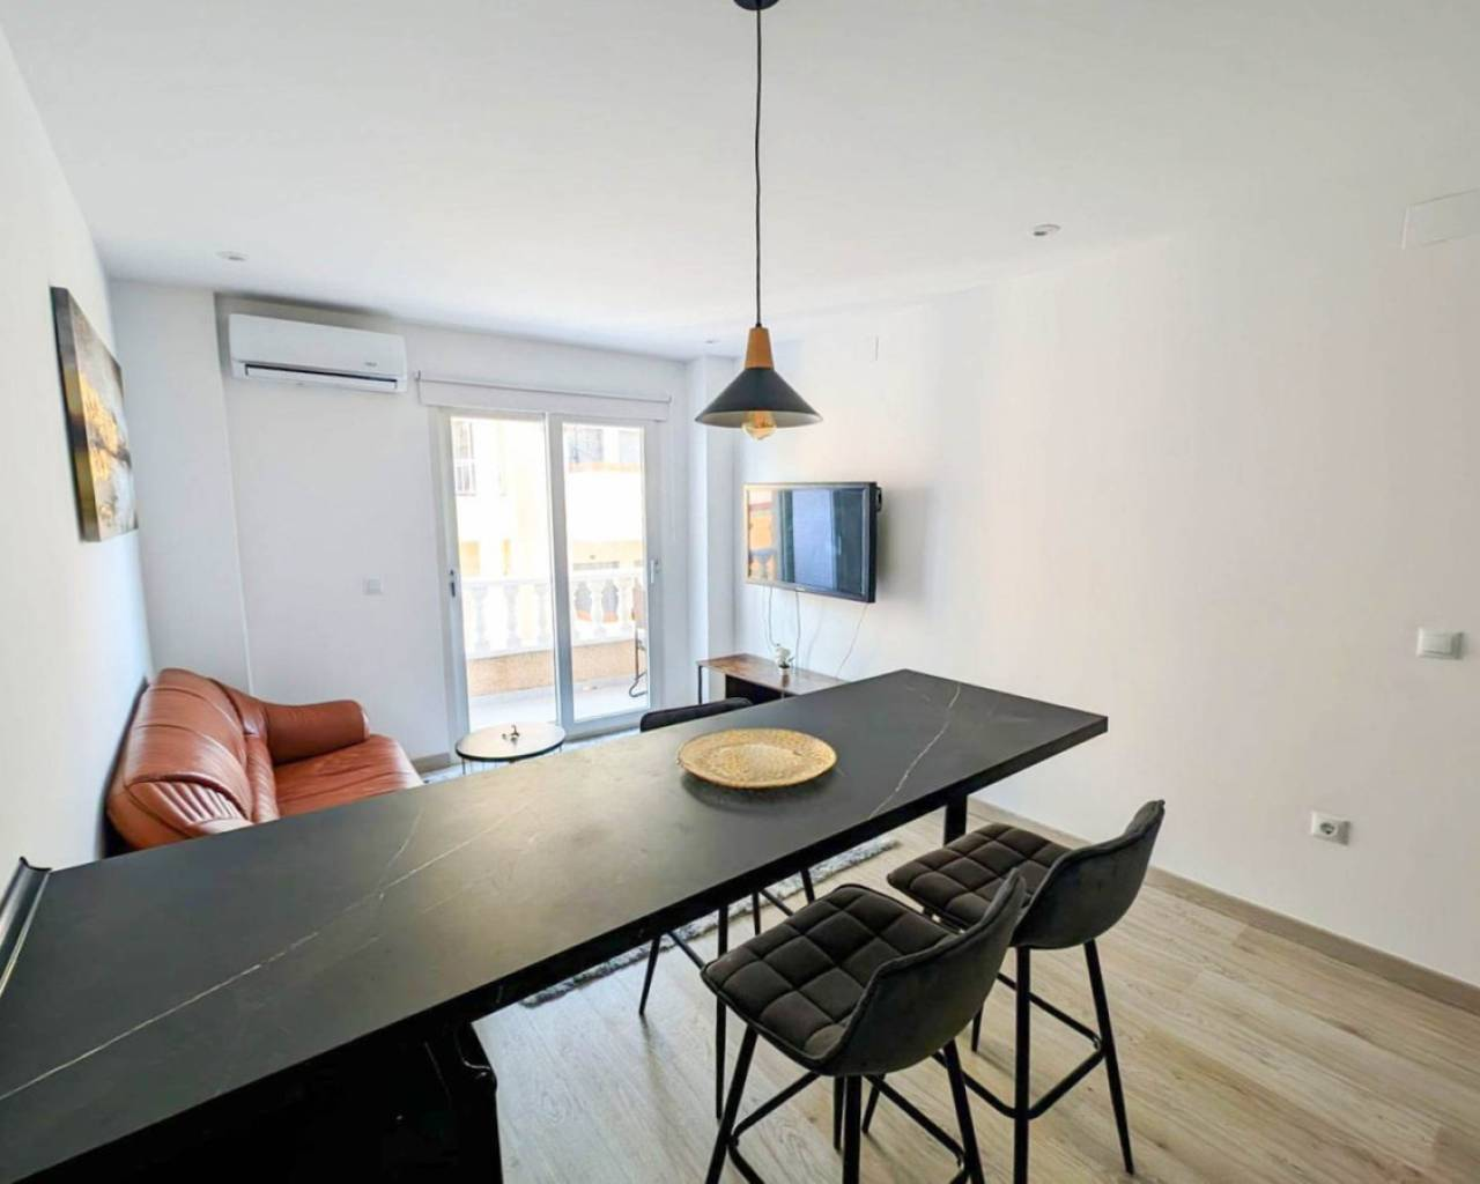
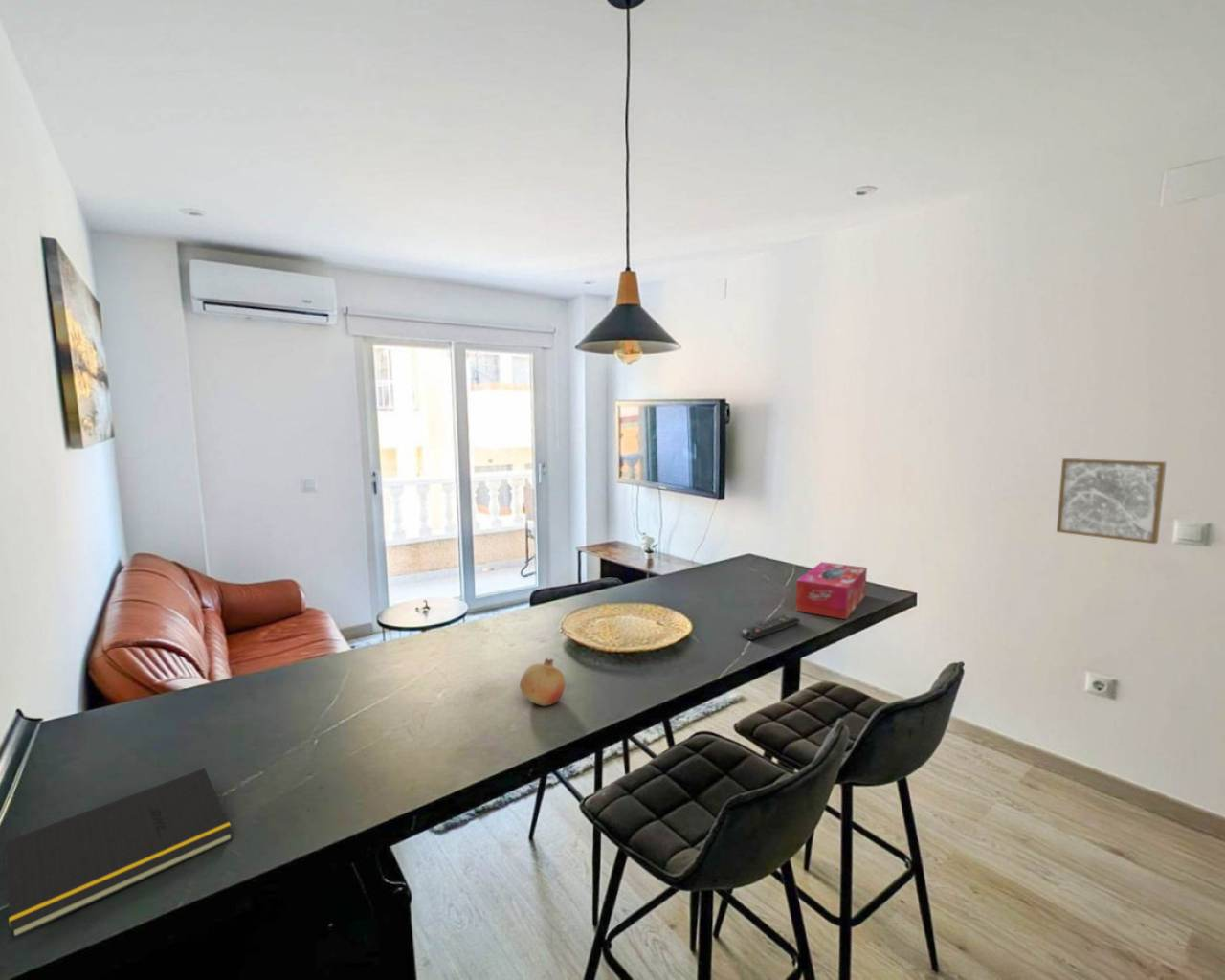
+ remote control [741,613,801,641]
+ tissue box [795,561,868,620]
+ wall art [1056,457,1168,545]
+ notepad [2,768,234,941]
+ fruit [519,657,567,706]
